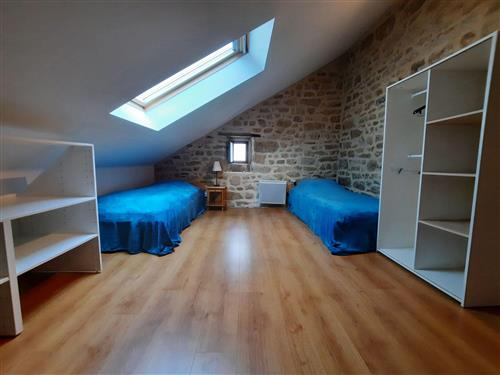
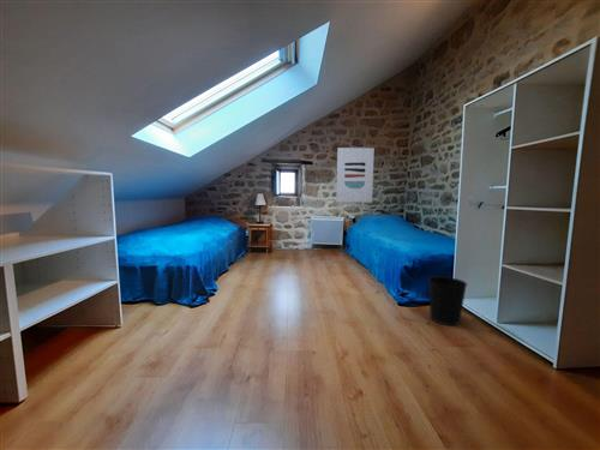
+ wall art [335,146,376,204]
+ wastebasket [427,275,468,326]
